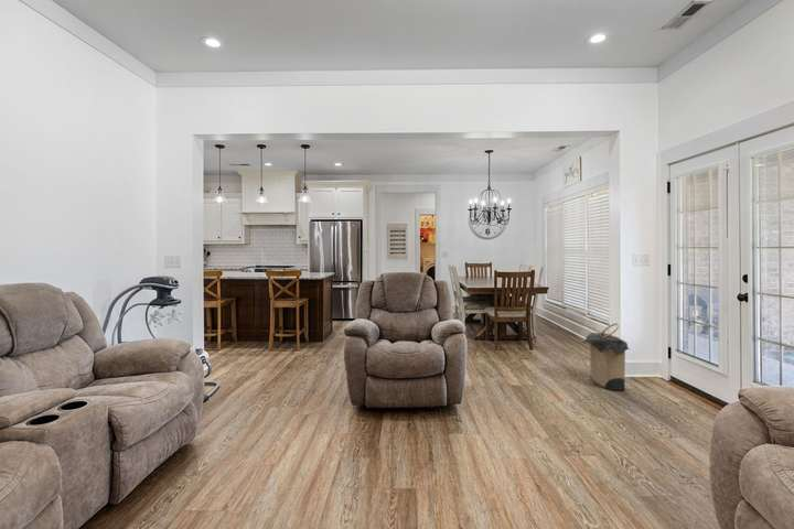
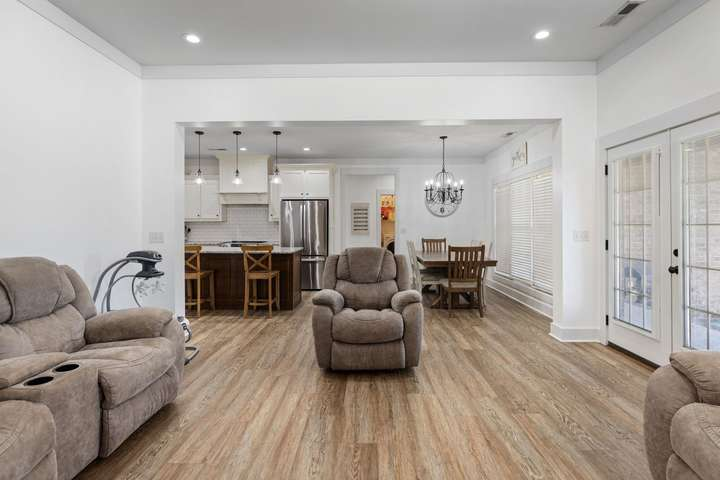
- laundry hamper [582,322,631,391]
